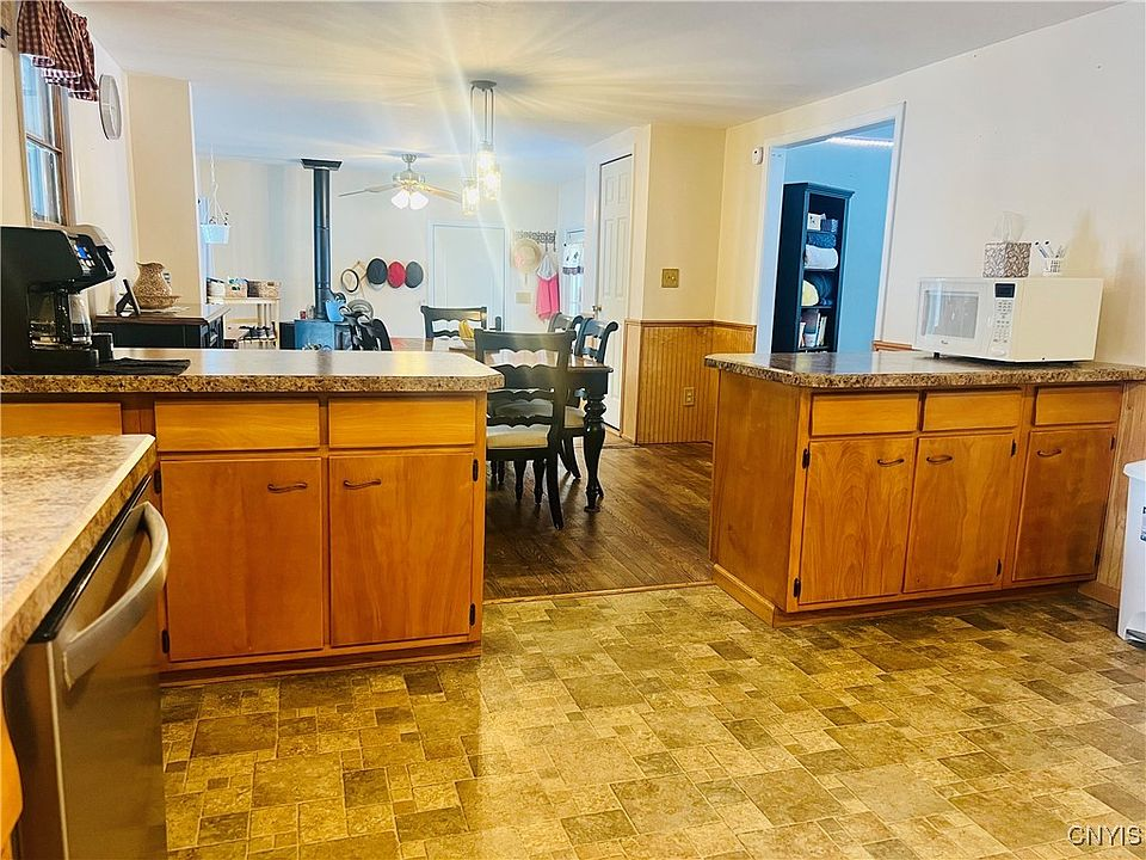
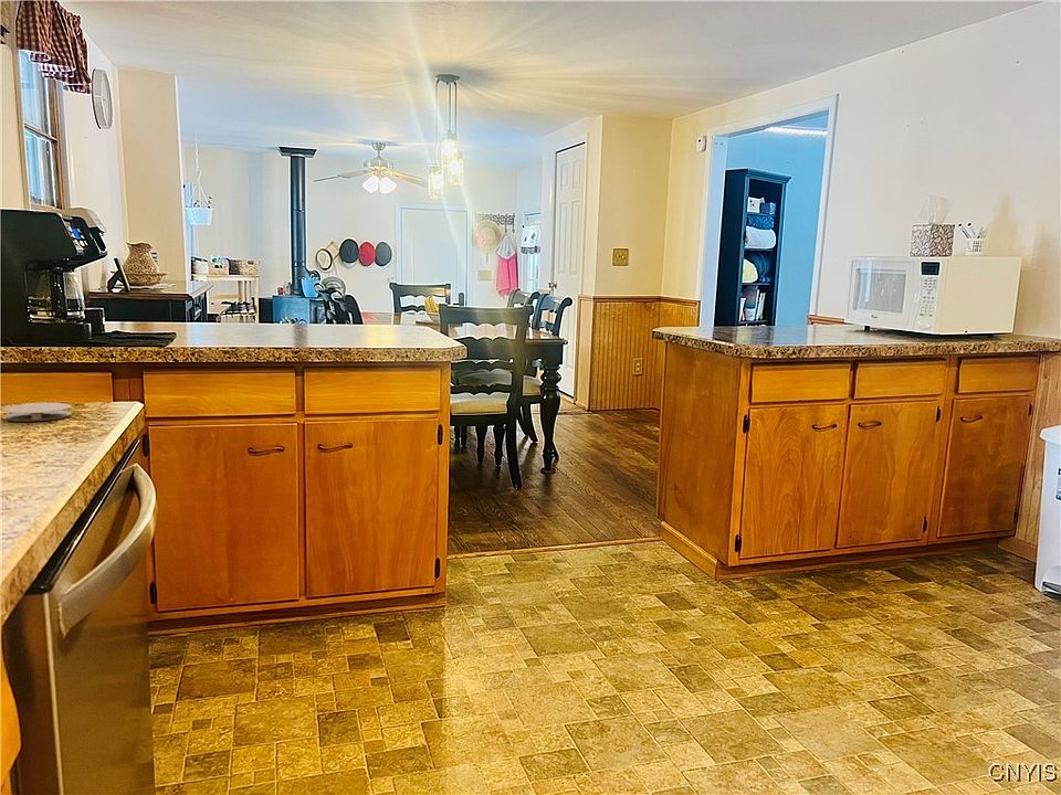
+ coaster [1,402,73,422]
